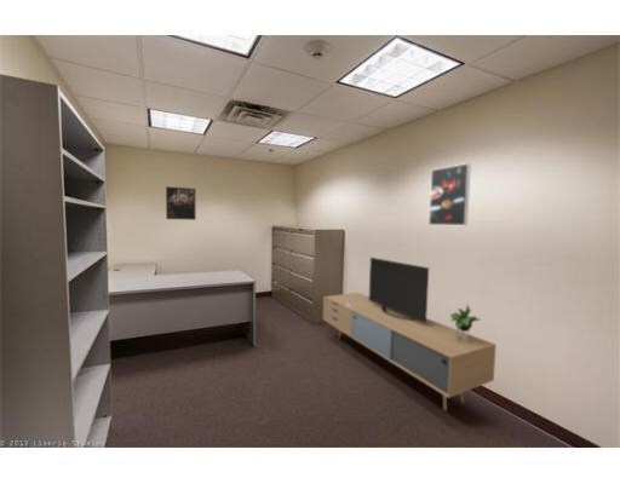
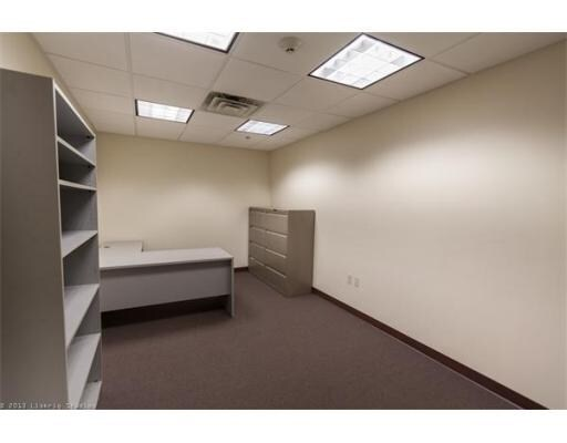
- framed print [427,162,472,226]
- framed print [165,185,197,221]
- media console [322,257,498,411]
